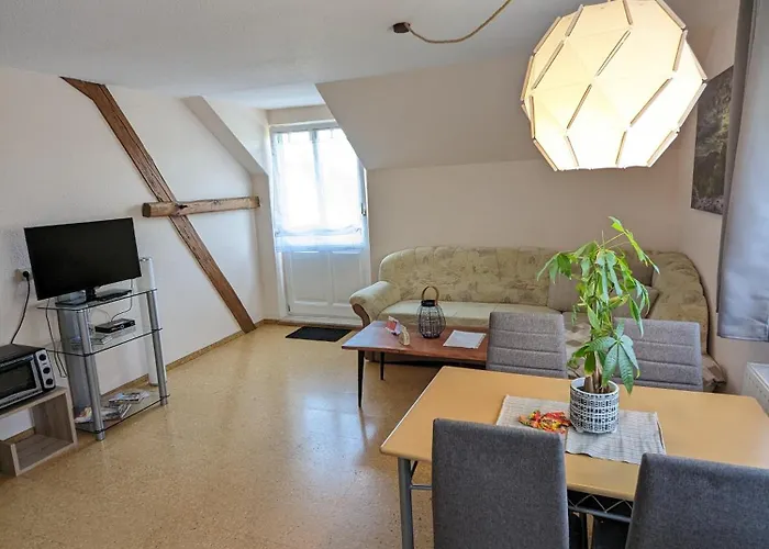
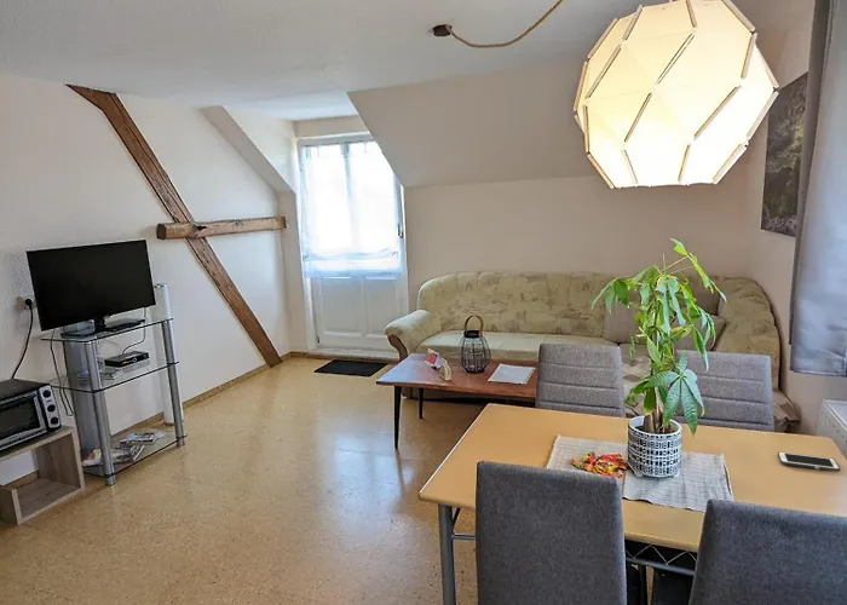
+ cell phone [777,450,841,472]
